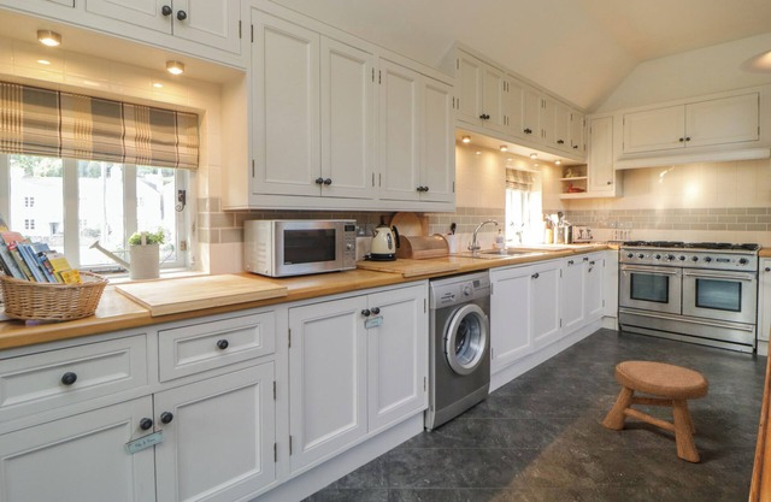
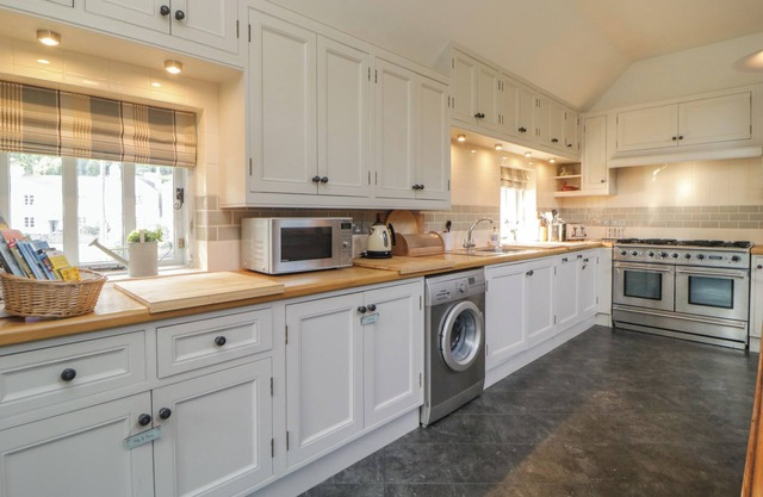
- stool [601,359,710,463]
